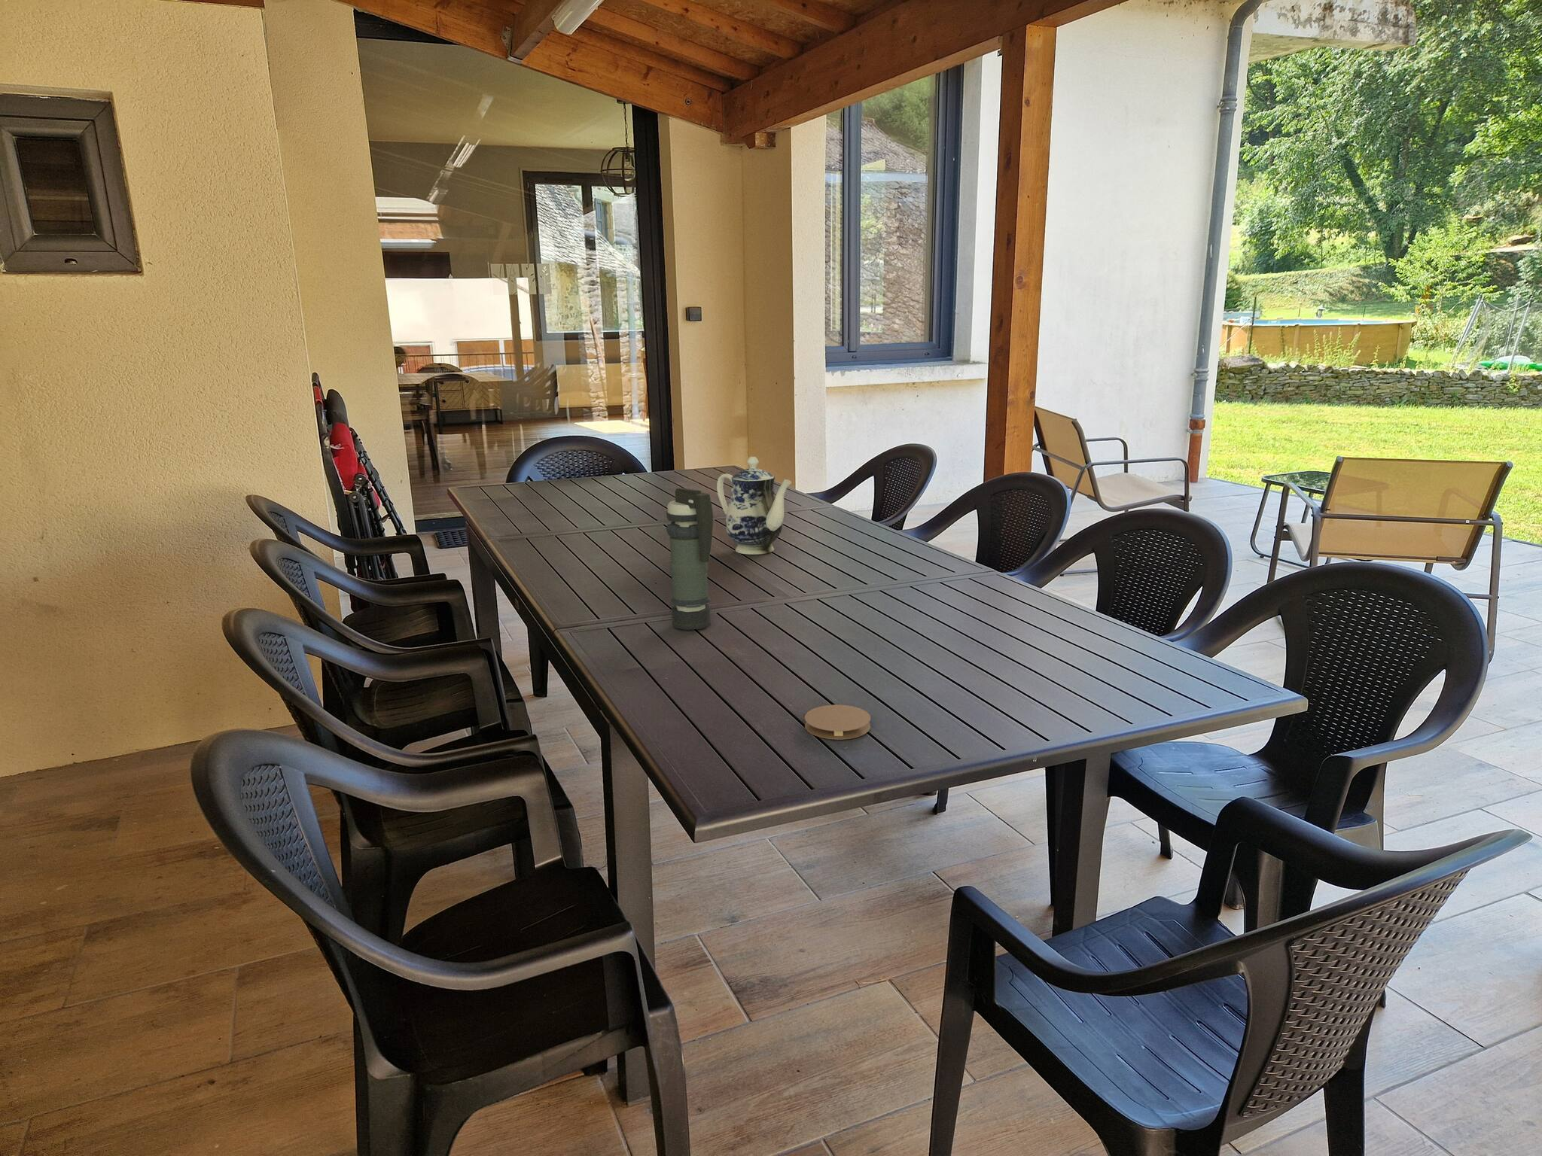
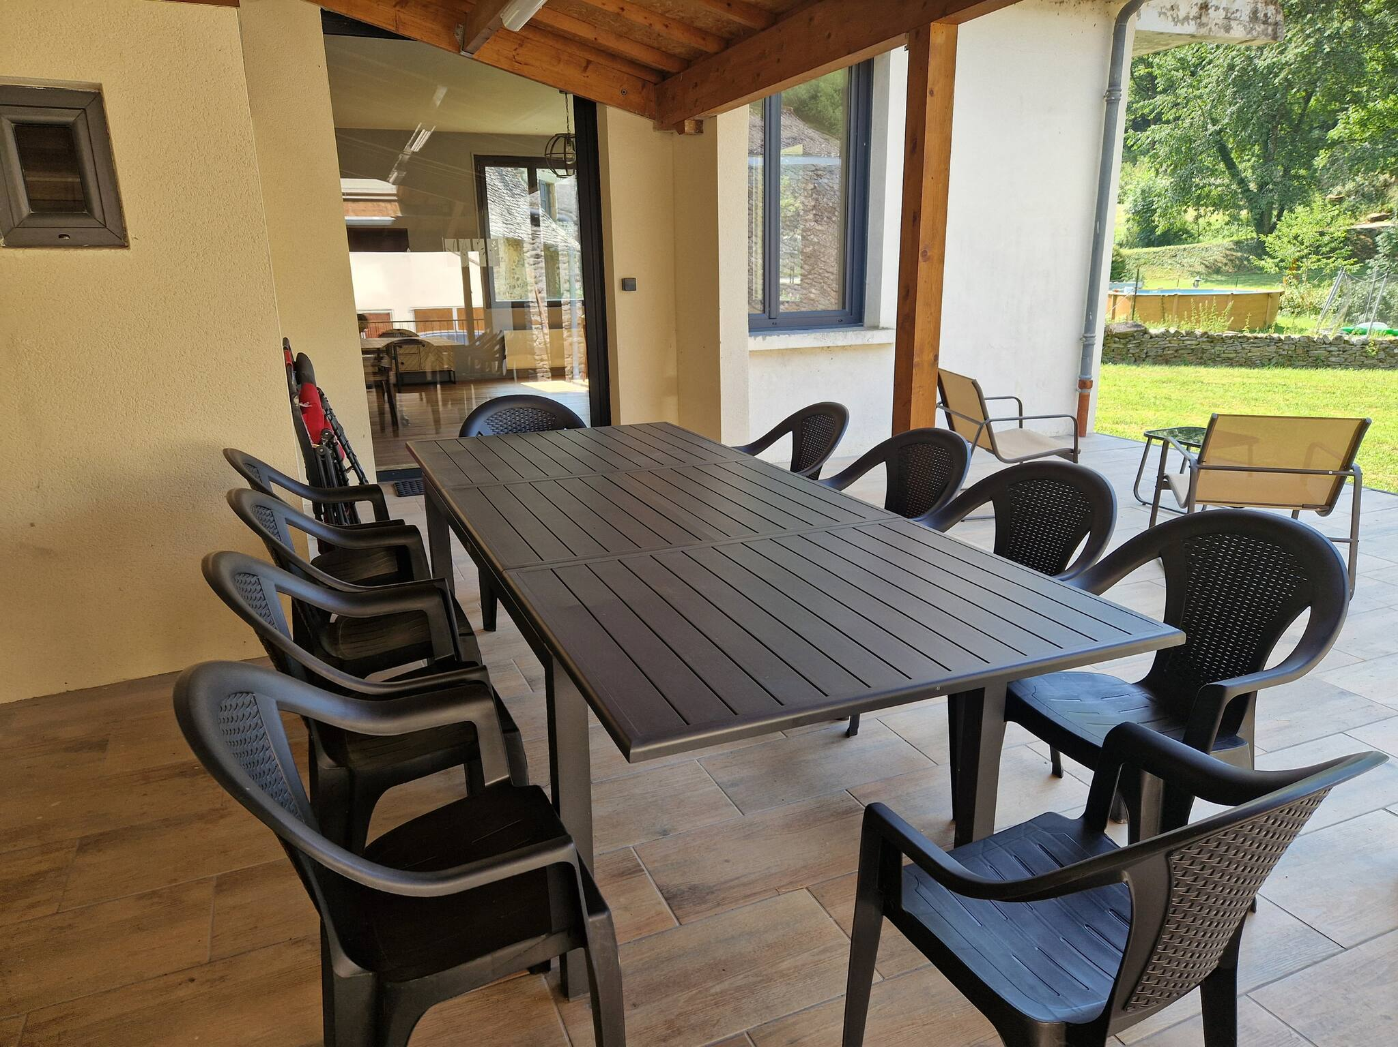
- coaster [804,704,871,741]
- teapot [716,457,792,555]
- smoke grenade [665,487,714,630]
